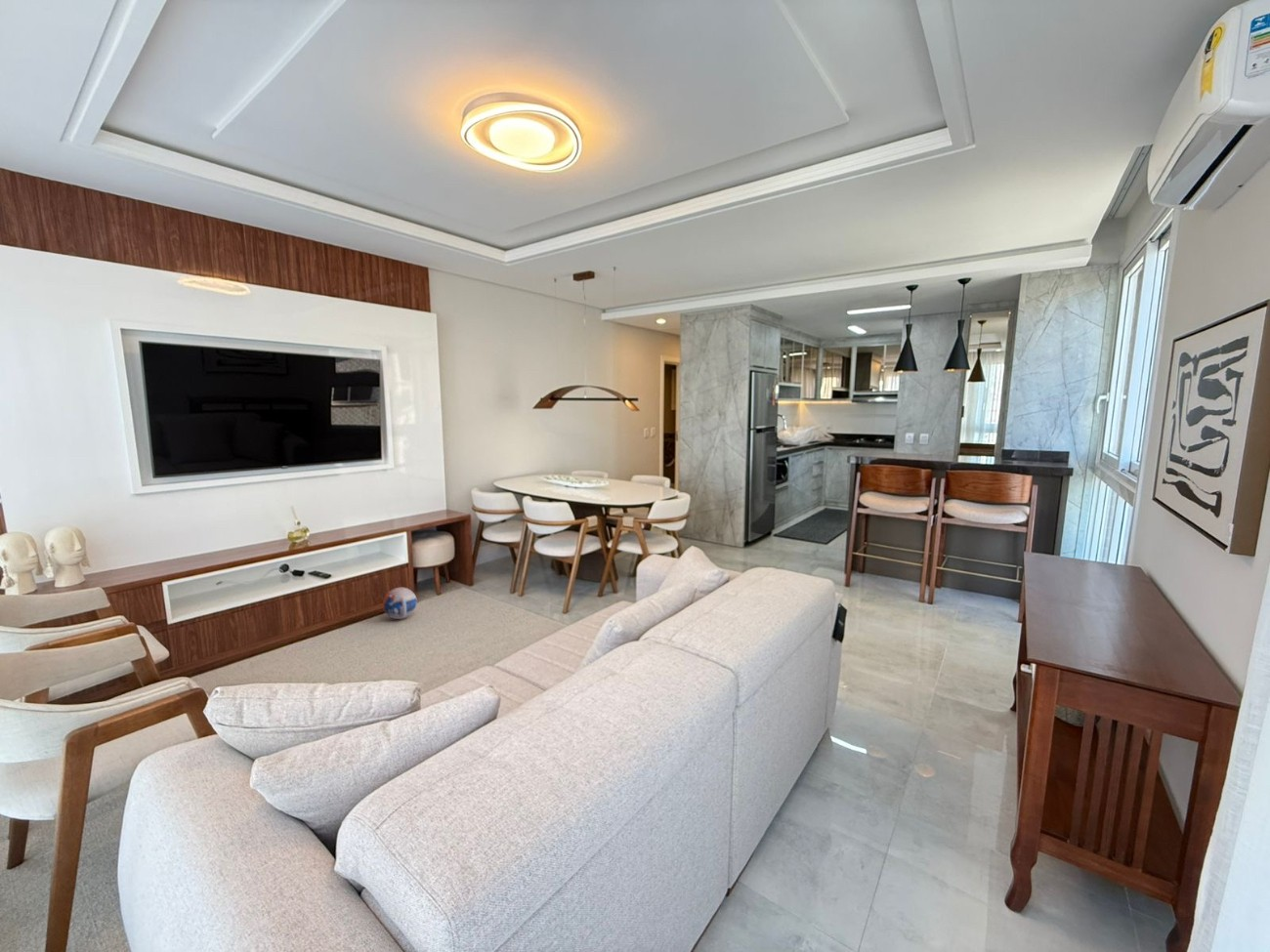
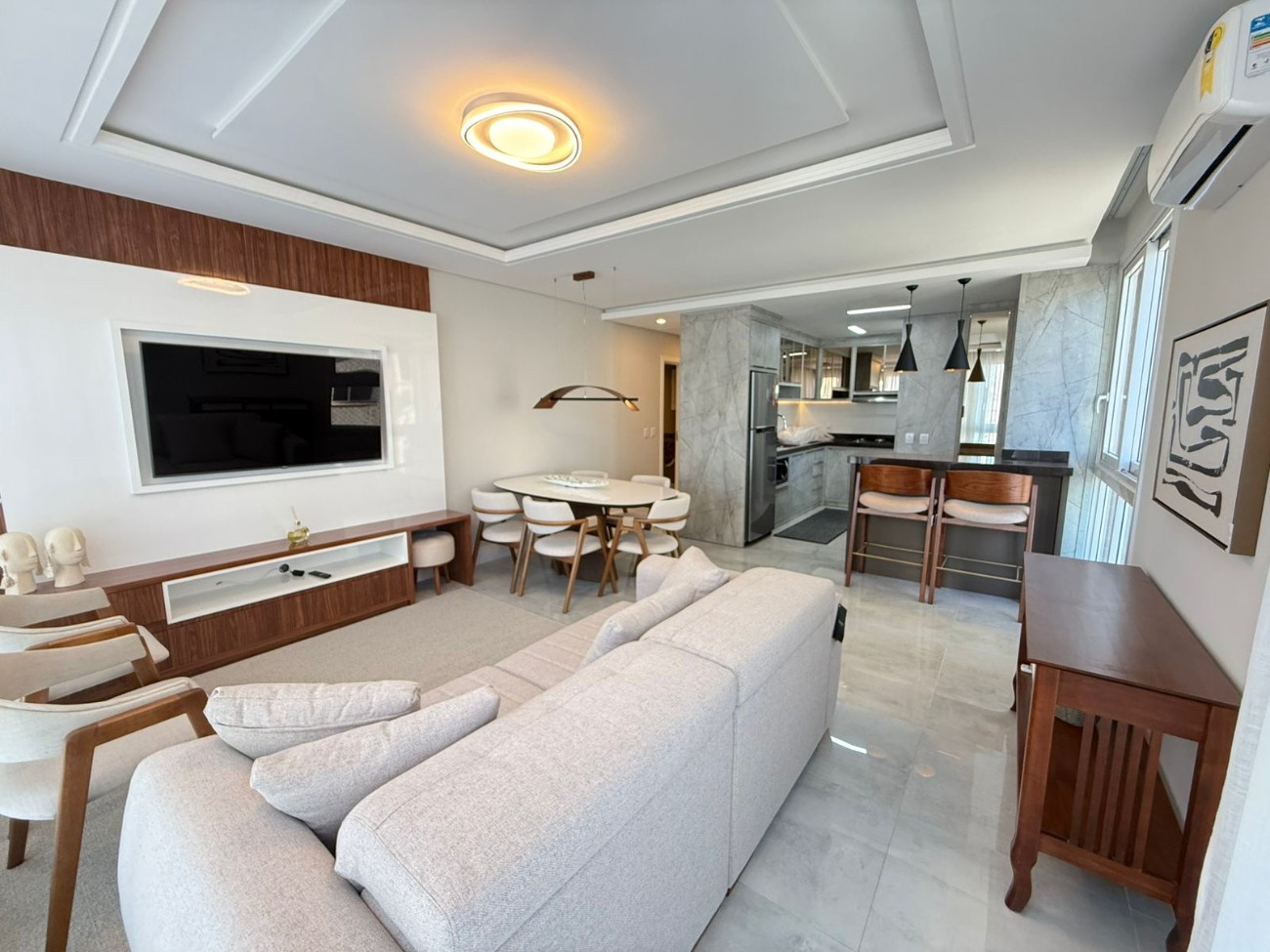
- ball [382,587,418,620]
